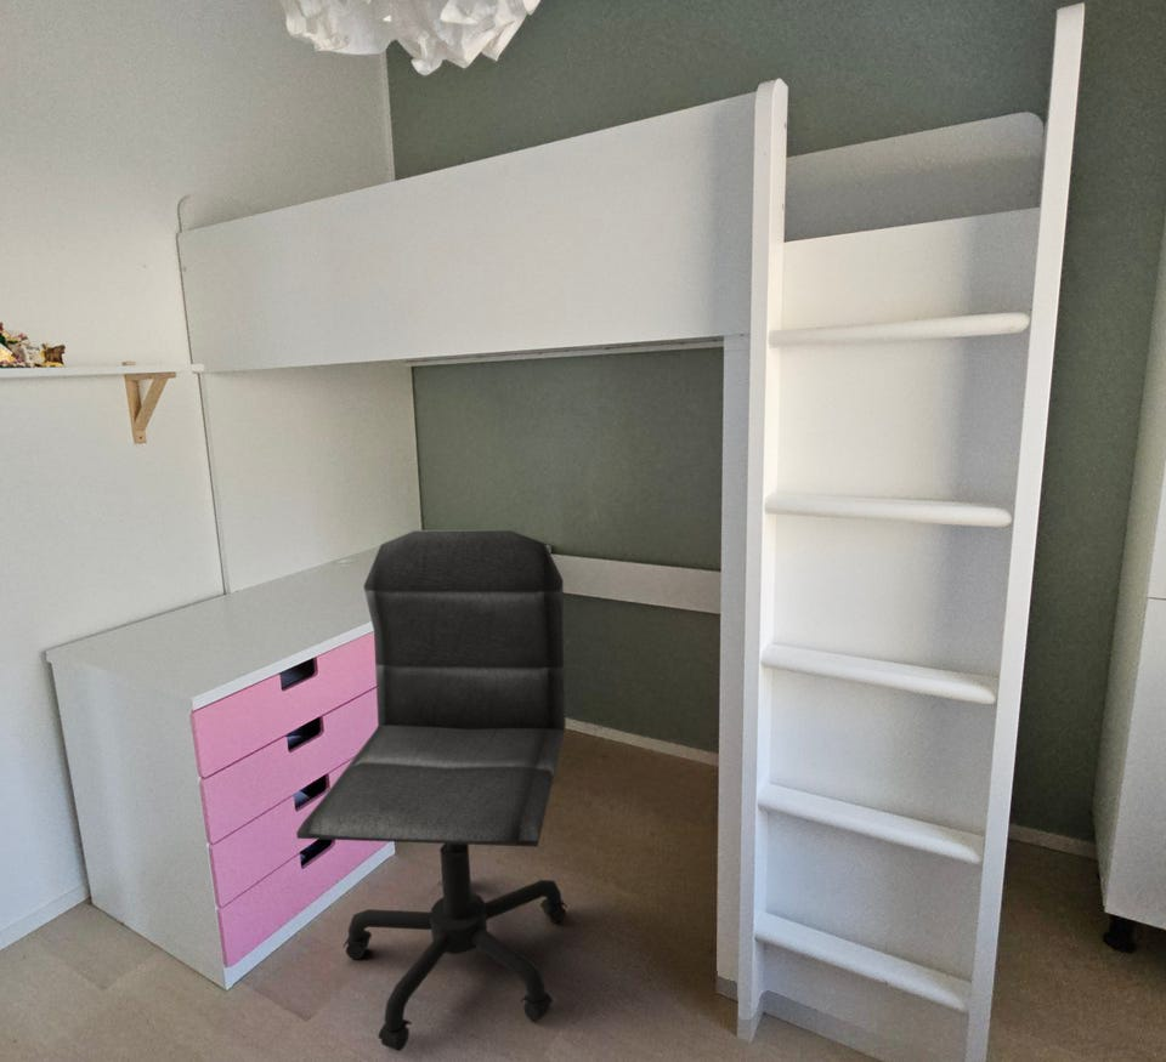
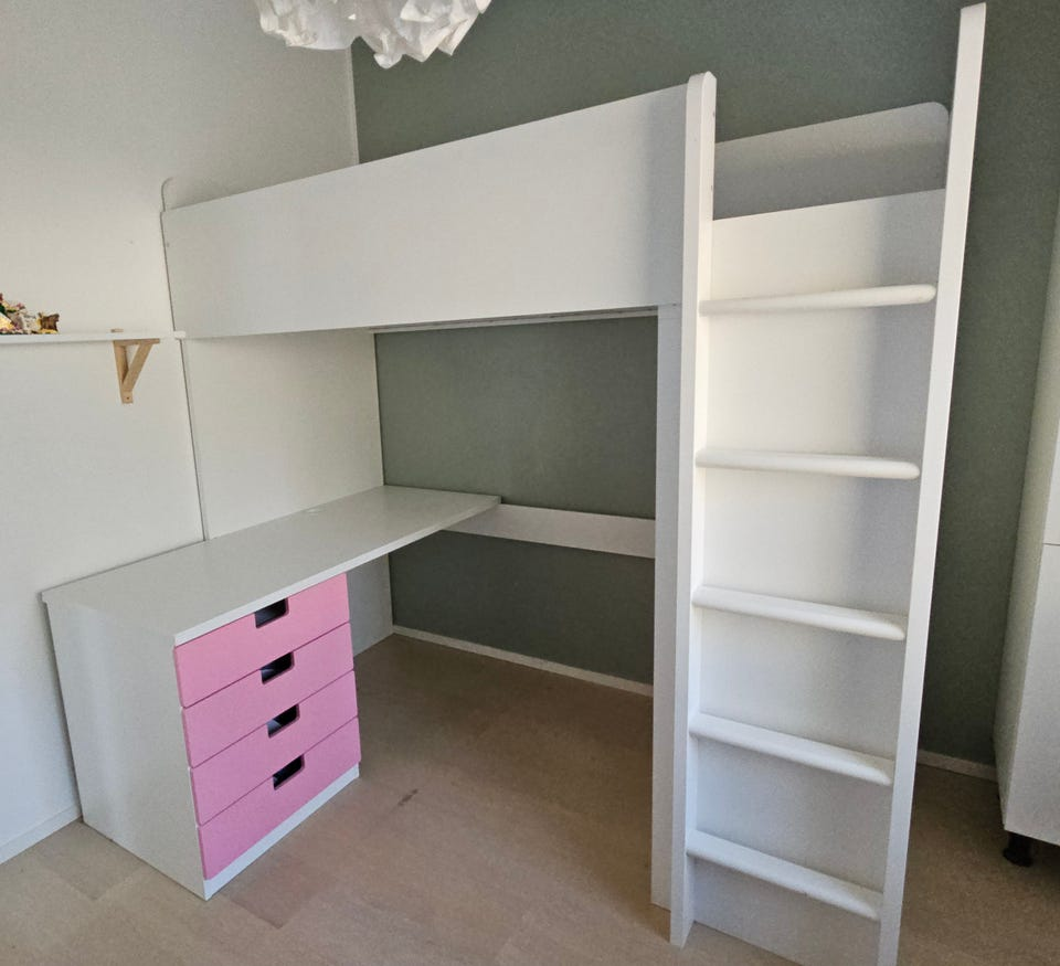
- office chair [295,529,568,1052]
